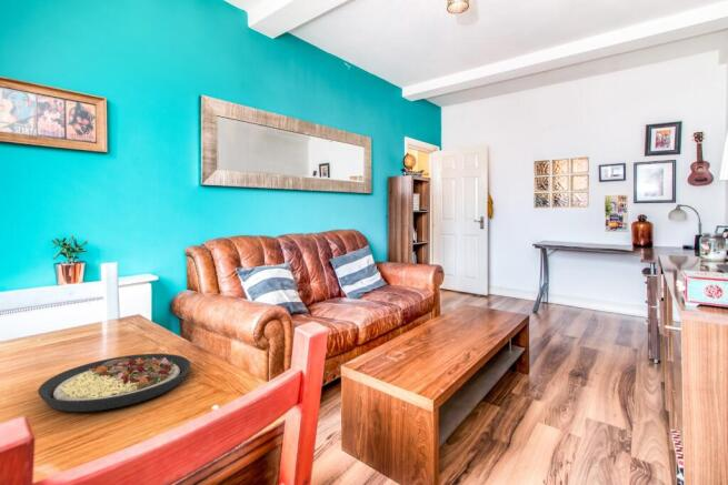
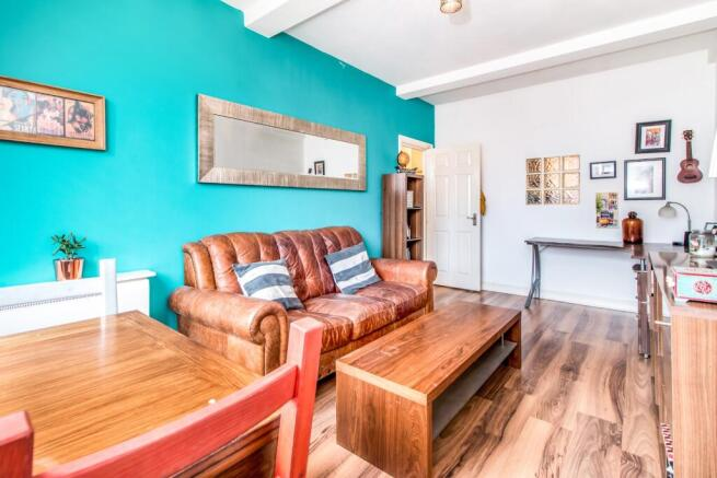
- plate [37,353,192,413]
